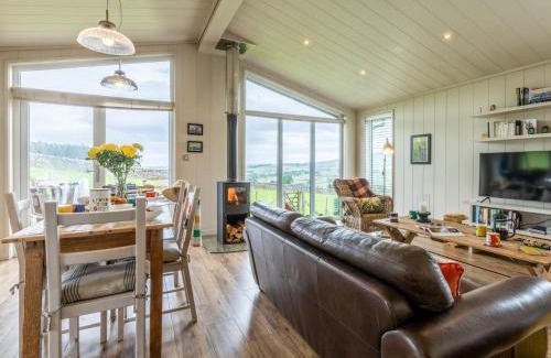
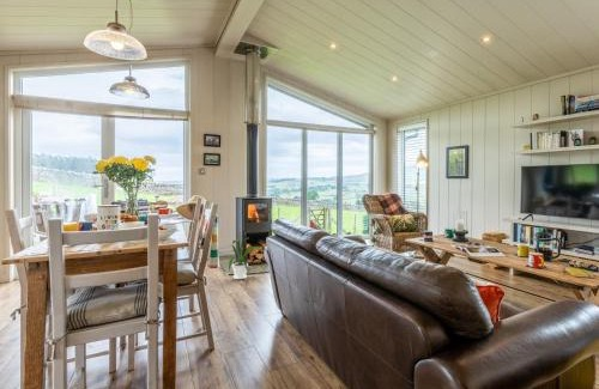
+ house plant [228,237,264,280]
